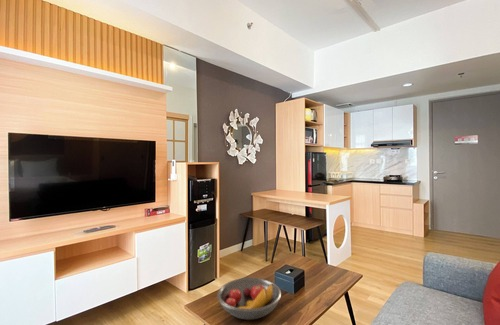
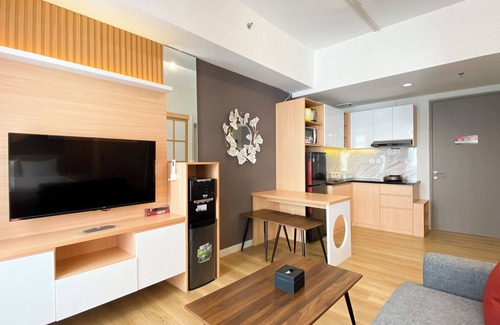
- fruit bowl [216,277,282,321]
